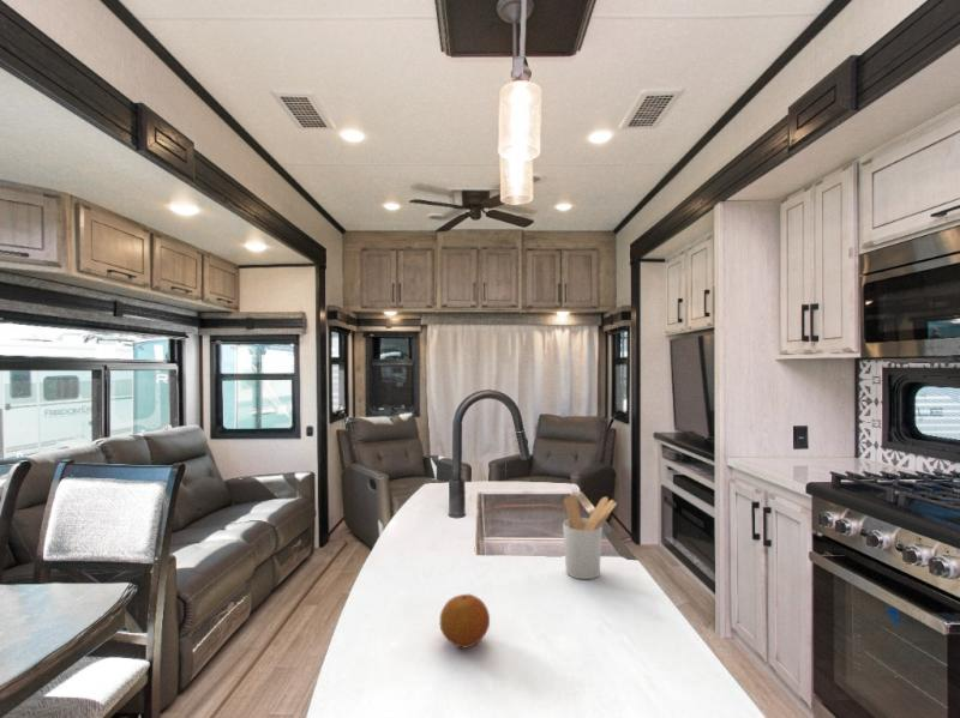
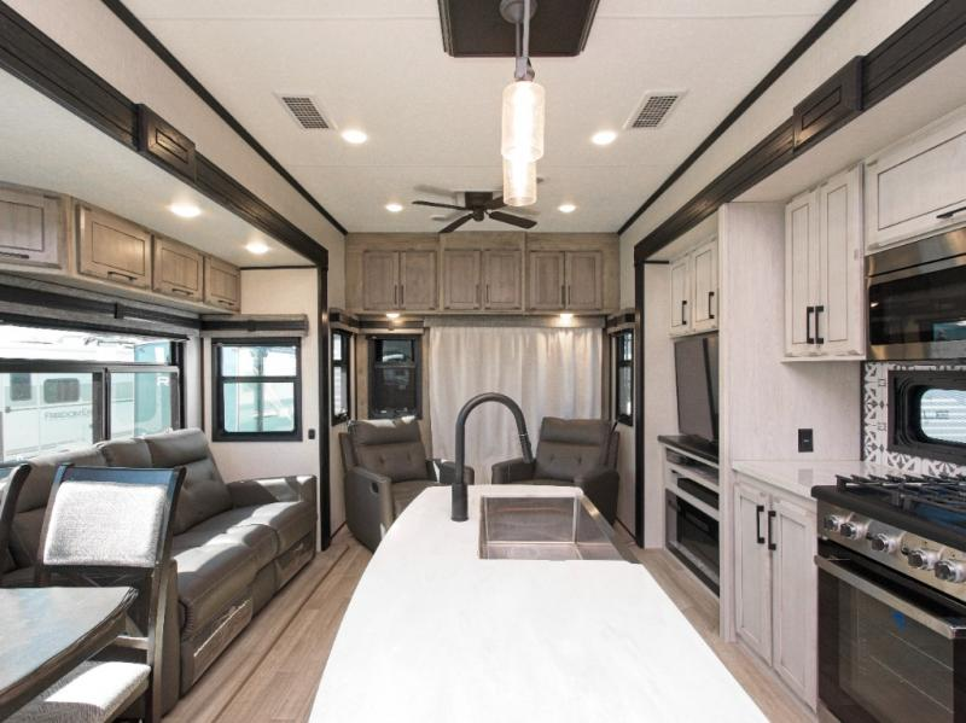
- fruit [438,593,491,648]
- utensil holder [562,494,618,580]
